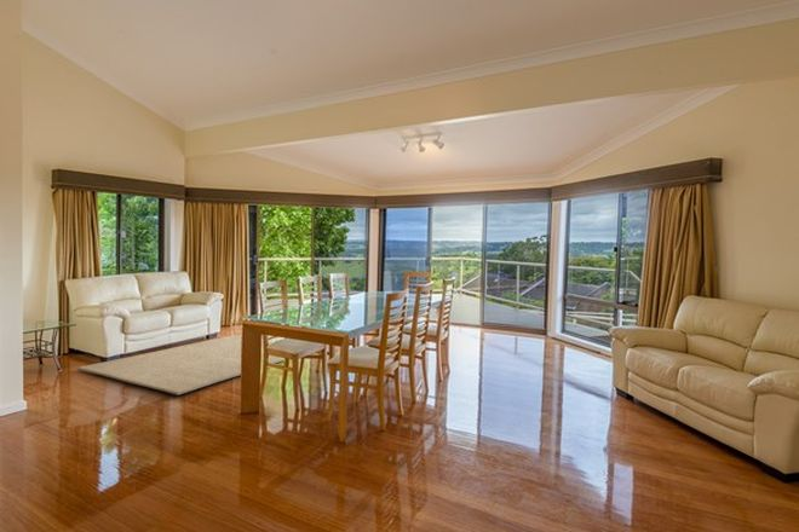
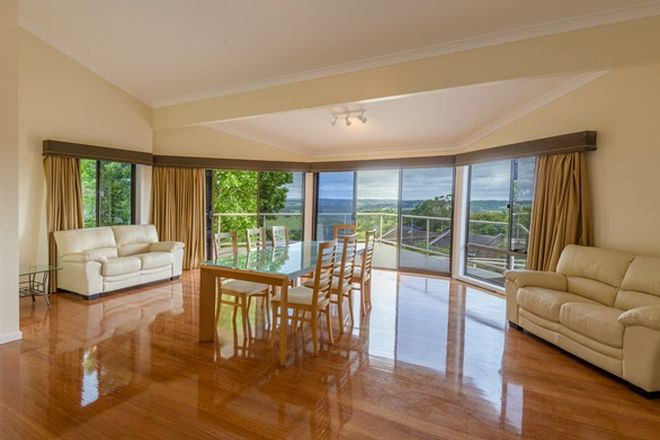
- rug [76,332,284,397]
